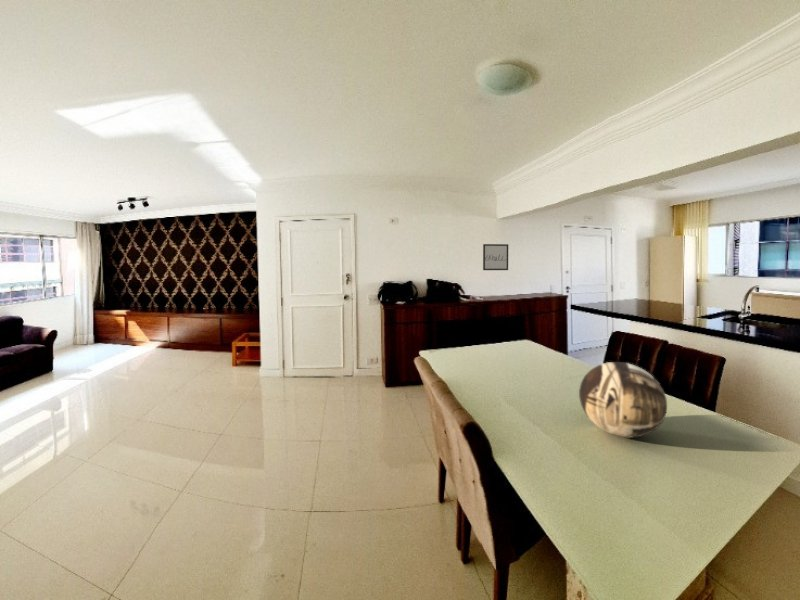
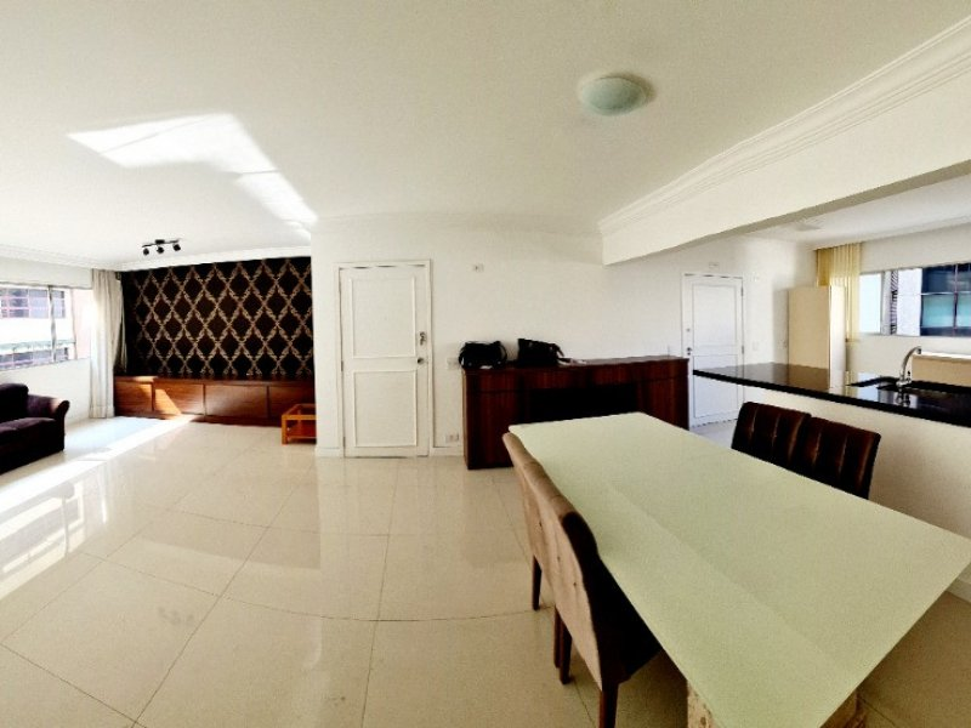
- wall art [482,243,509,271]
- decorative bowl [578,361,668,439]
